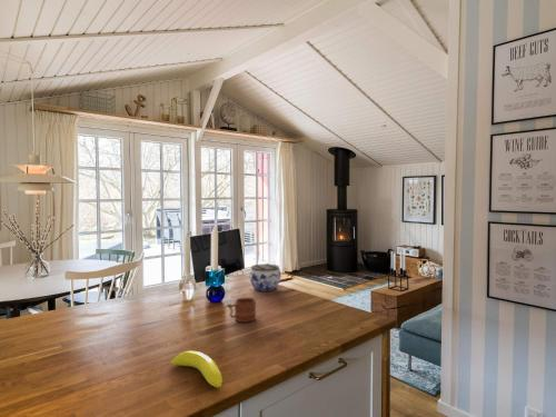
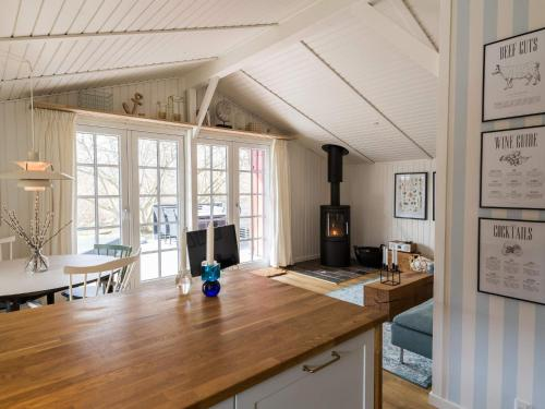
- mug [222,297,257,324]
- jar [248,262,282,292]
- banana [170,349,224,388]
